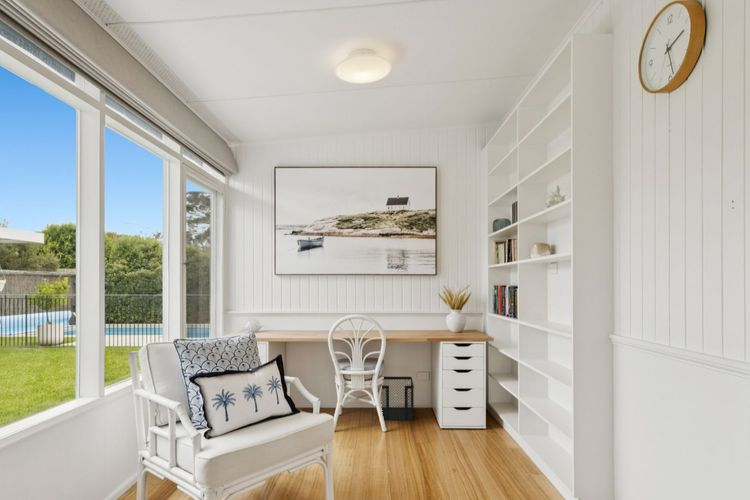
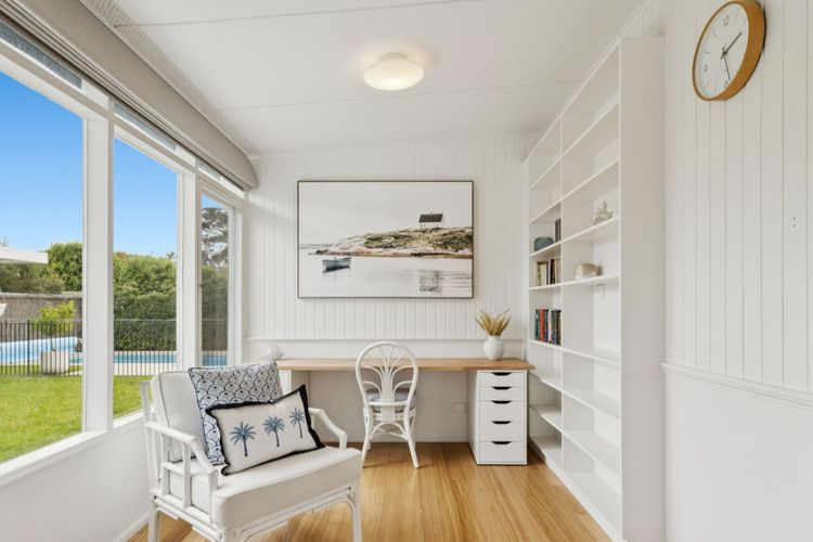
- wastebasket [381,376,415,422]
